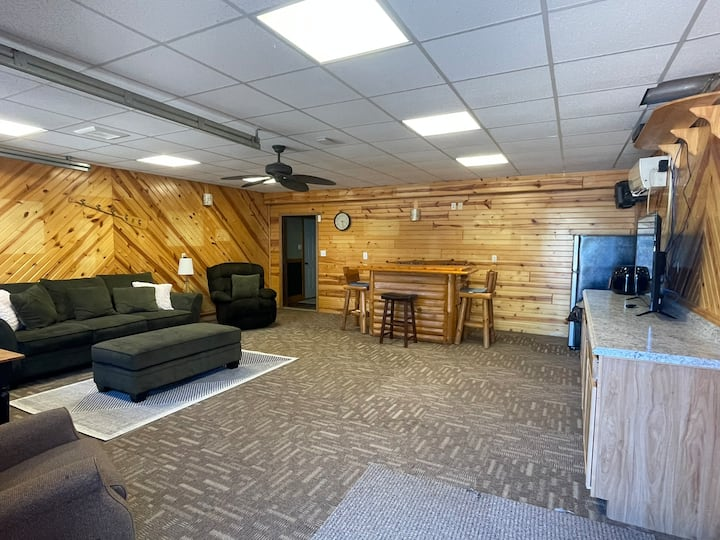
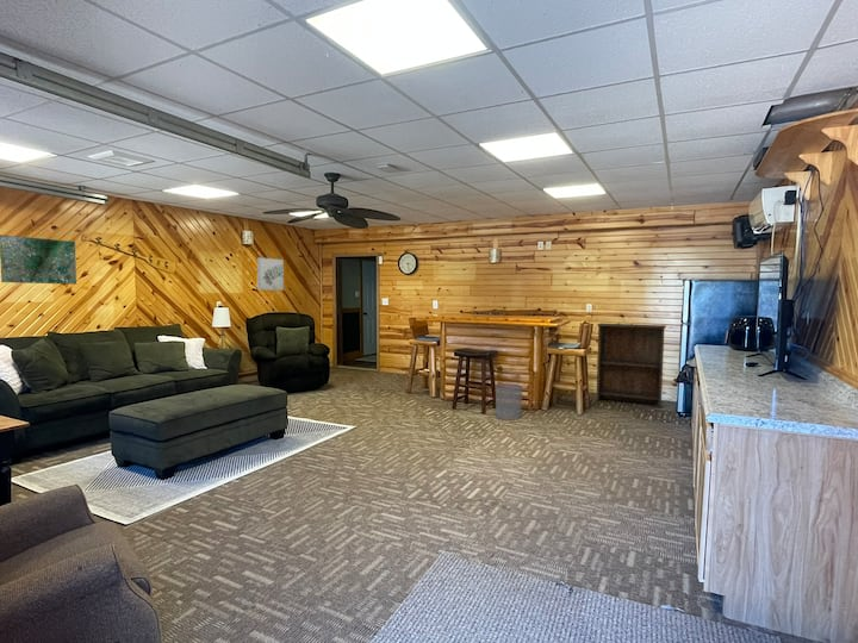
+ topographic map [0,233,77,286]
+ wall art [256,256,285,292]
+ waste bin [495,382,523,422]
+ bookshelf [595,323,667,408]
